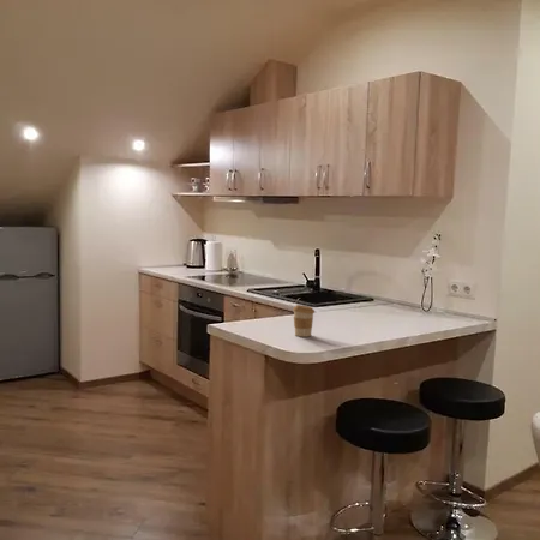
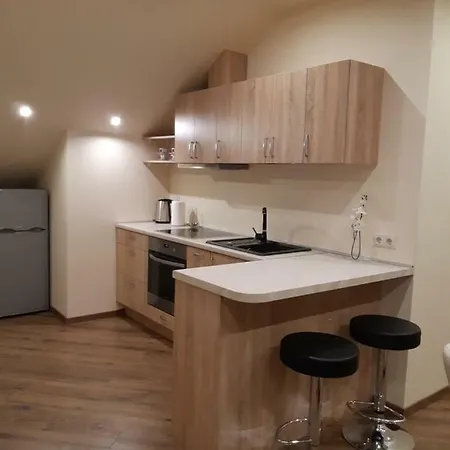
- coffee cup [292,304,316,338]
